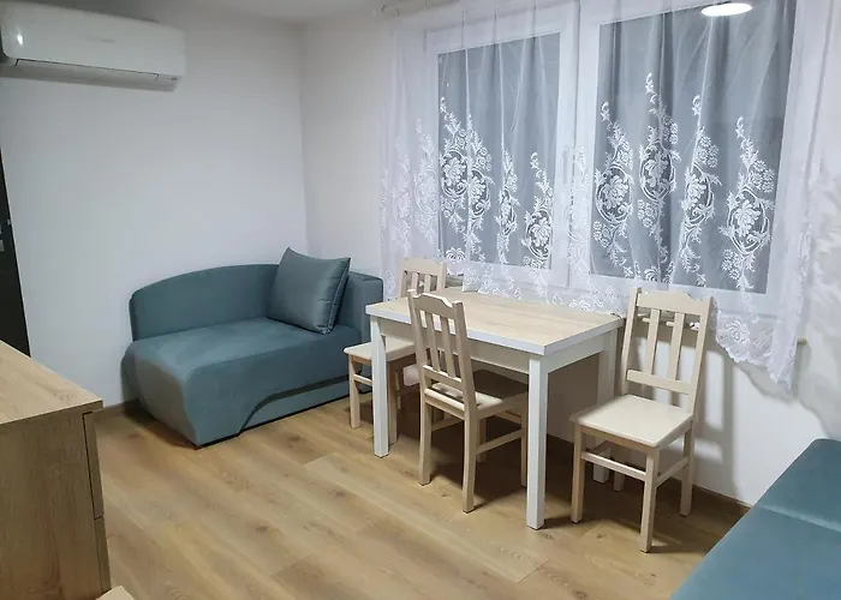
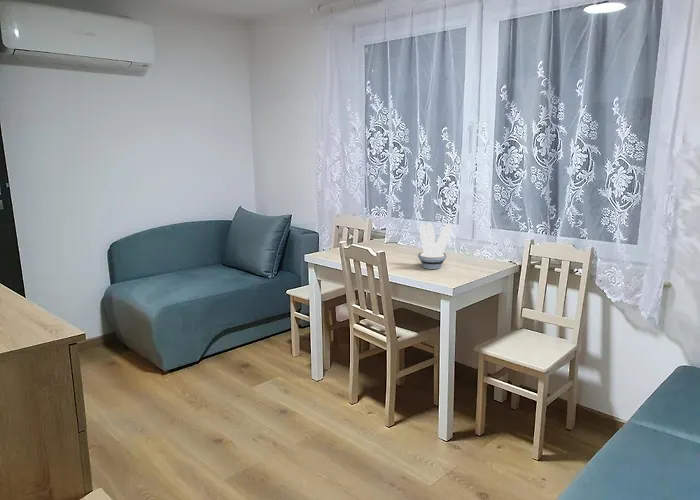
+ plant [417,221,452,270]
